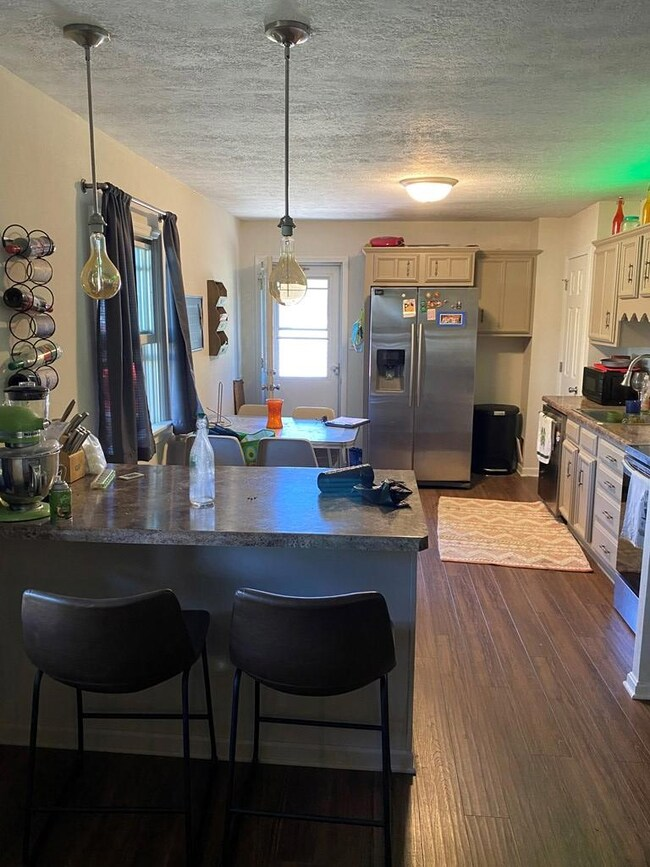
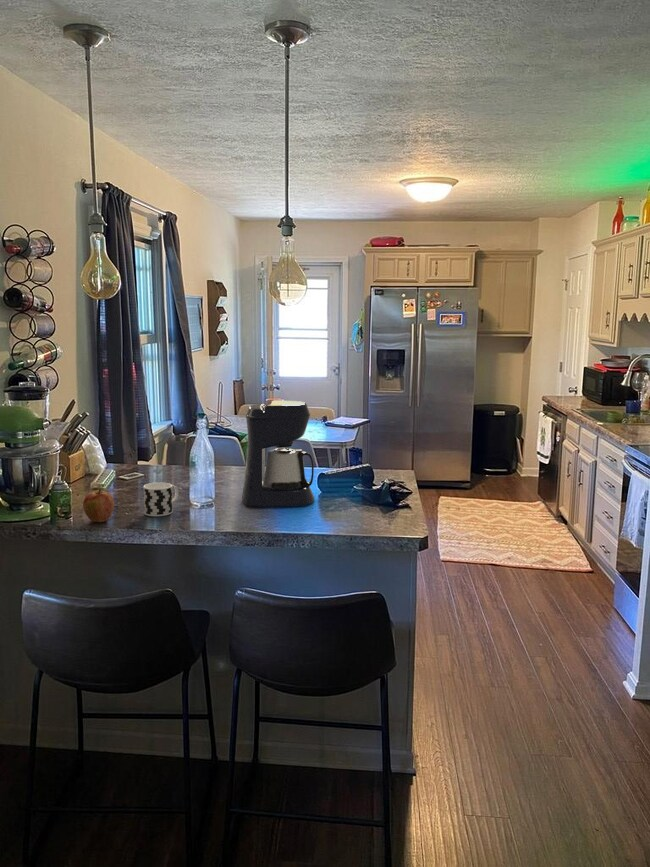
+ cup [142,482,179,517]
+ apple [82,489,115,523]
+ coffee maker [241,400,316,508]
